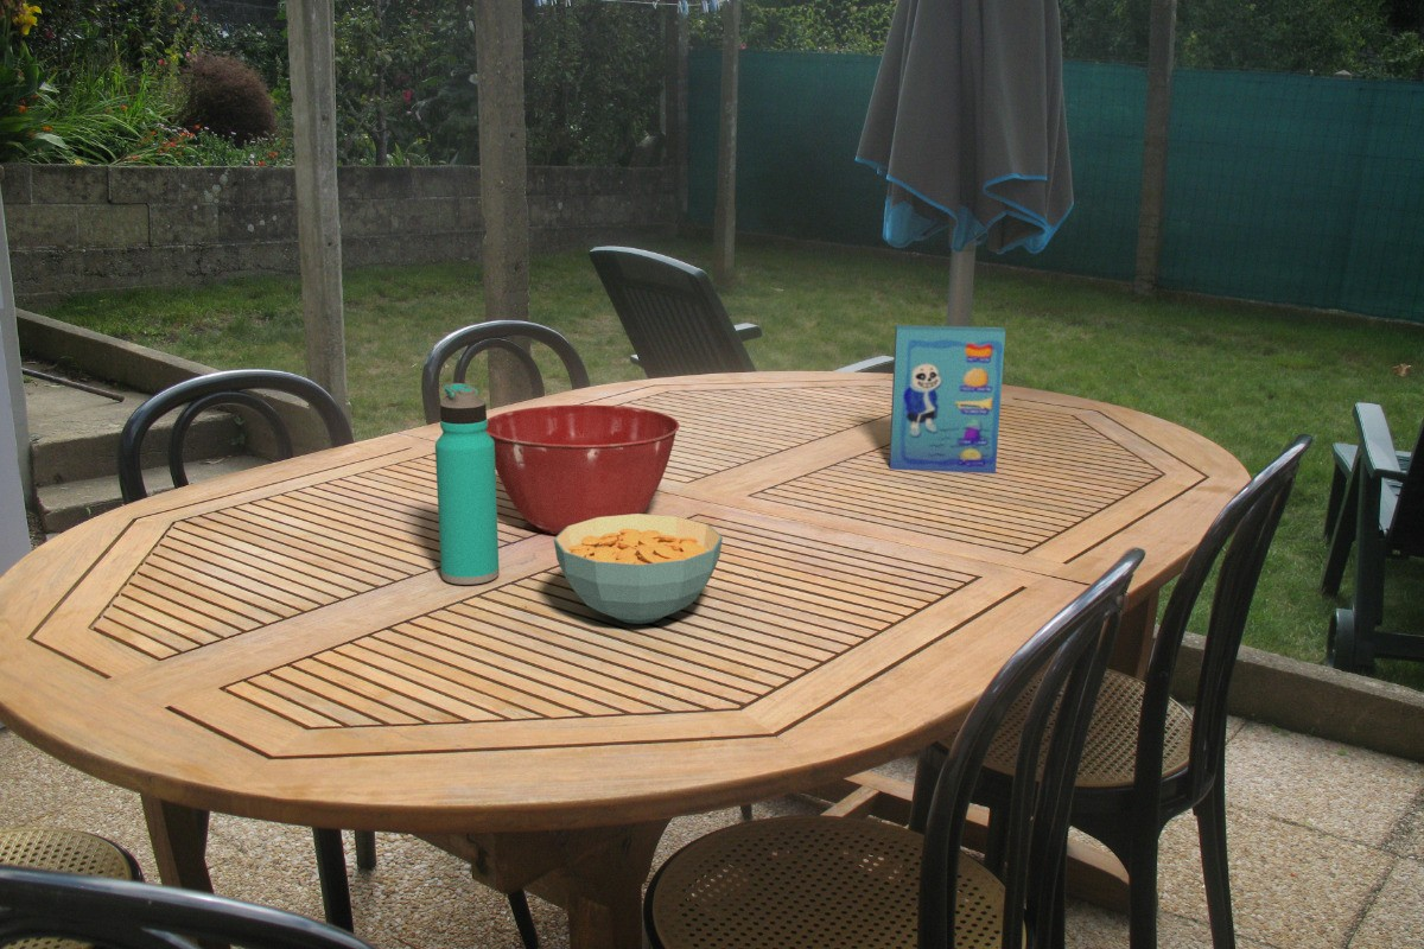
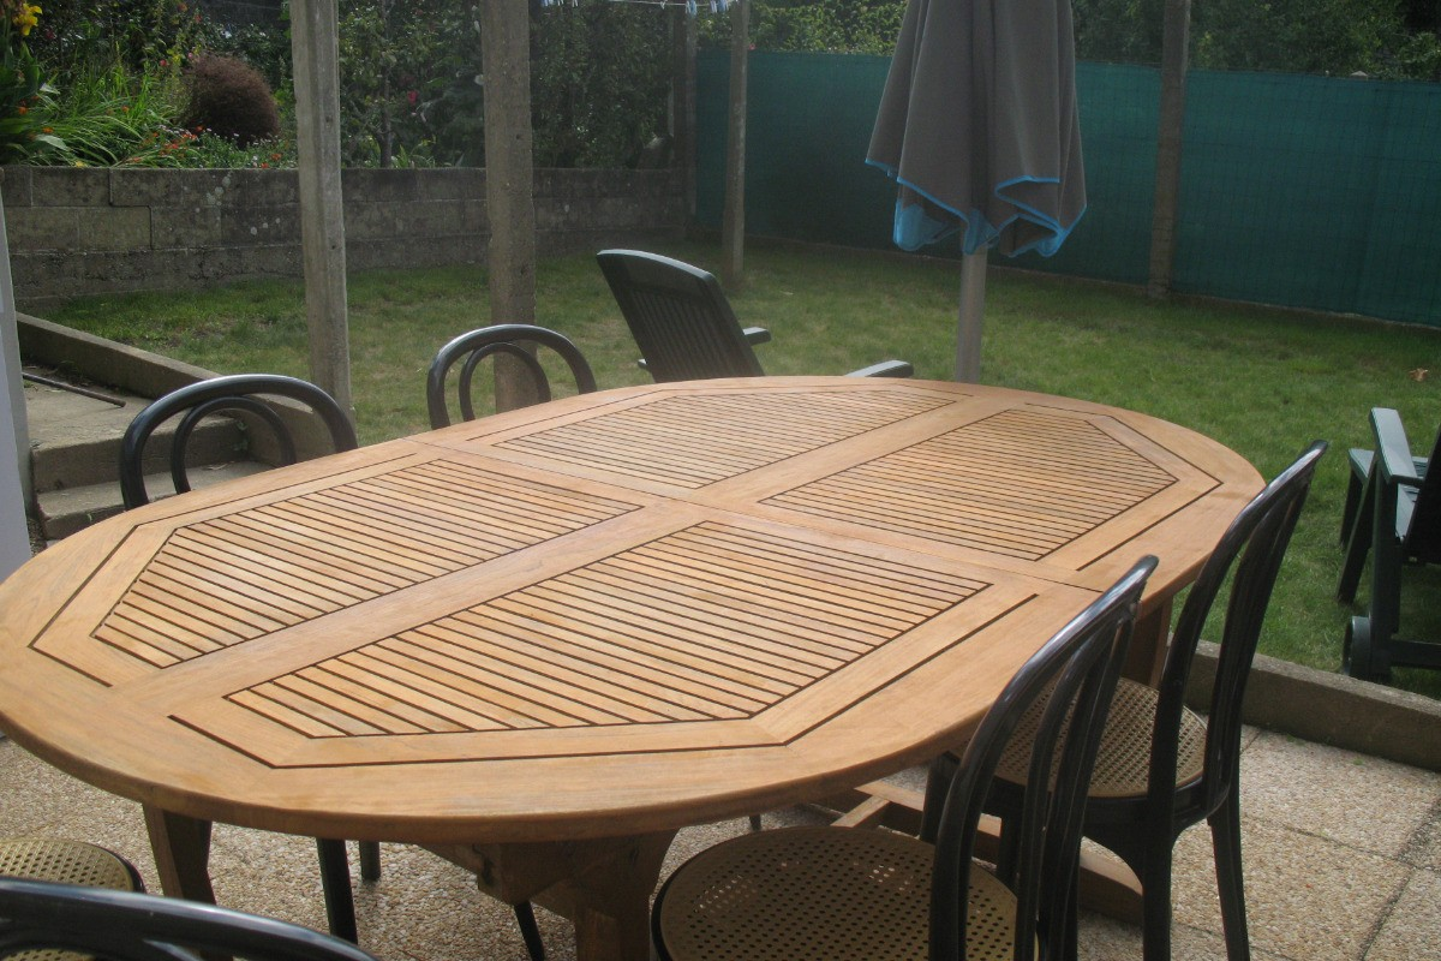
- mixing bowl [485,403,681,536]
- cereal box [888,324,1006,474]
- cereal bowl [553,512,724,625]
- water bottle [434,382,501,586]
